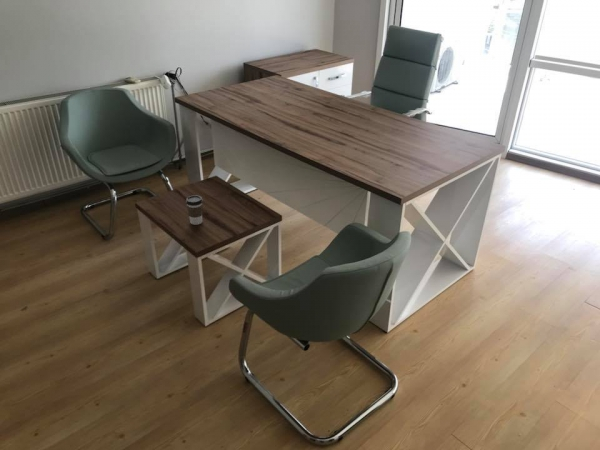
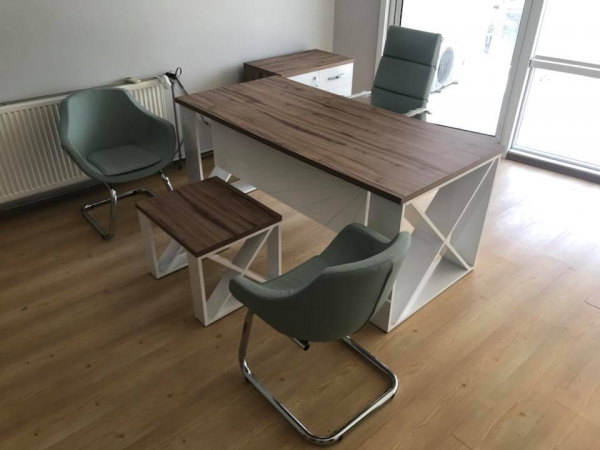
- coffee cup [185,194,204,226]
